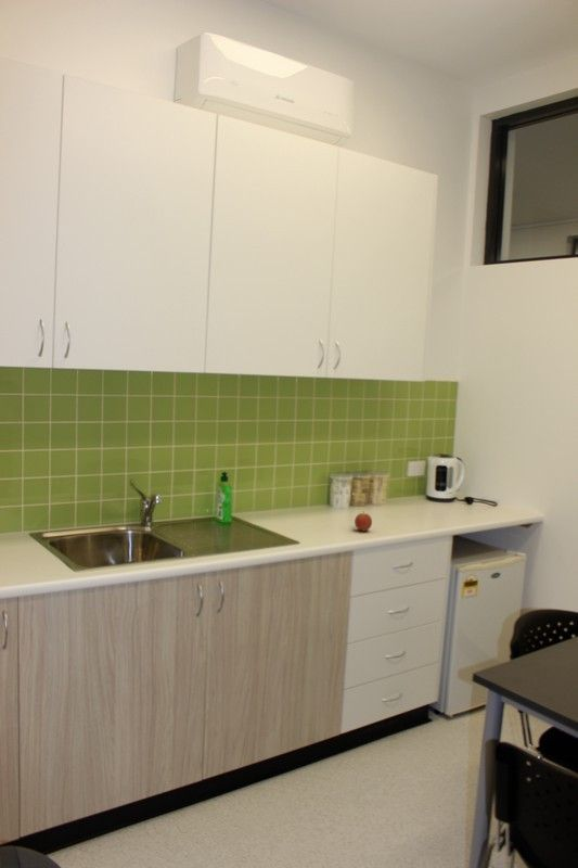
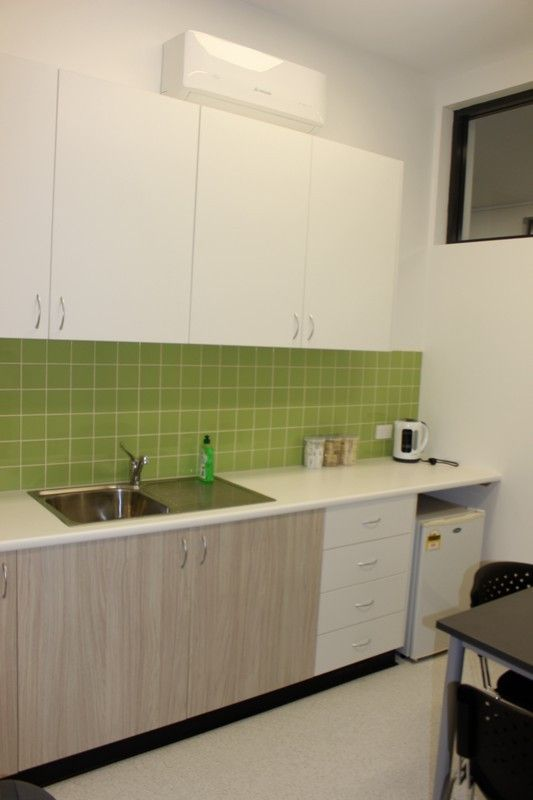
- fruit [354,511,373,533]
